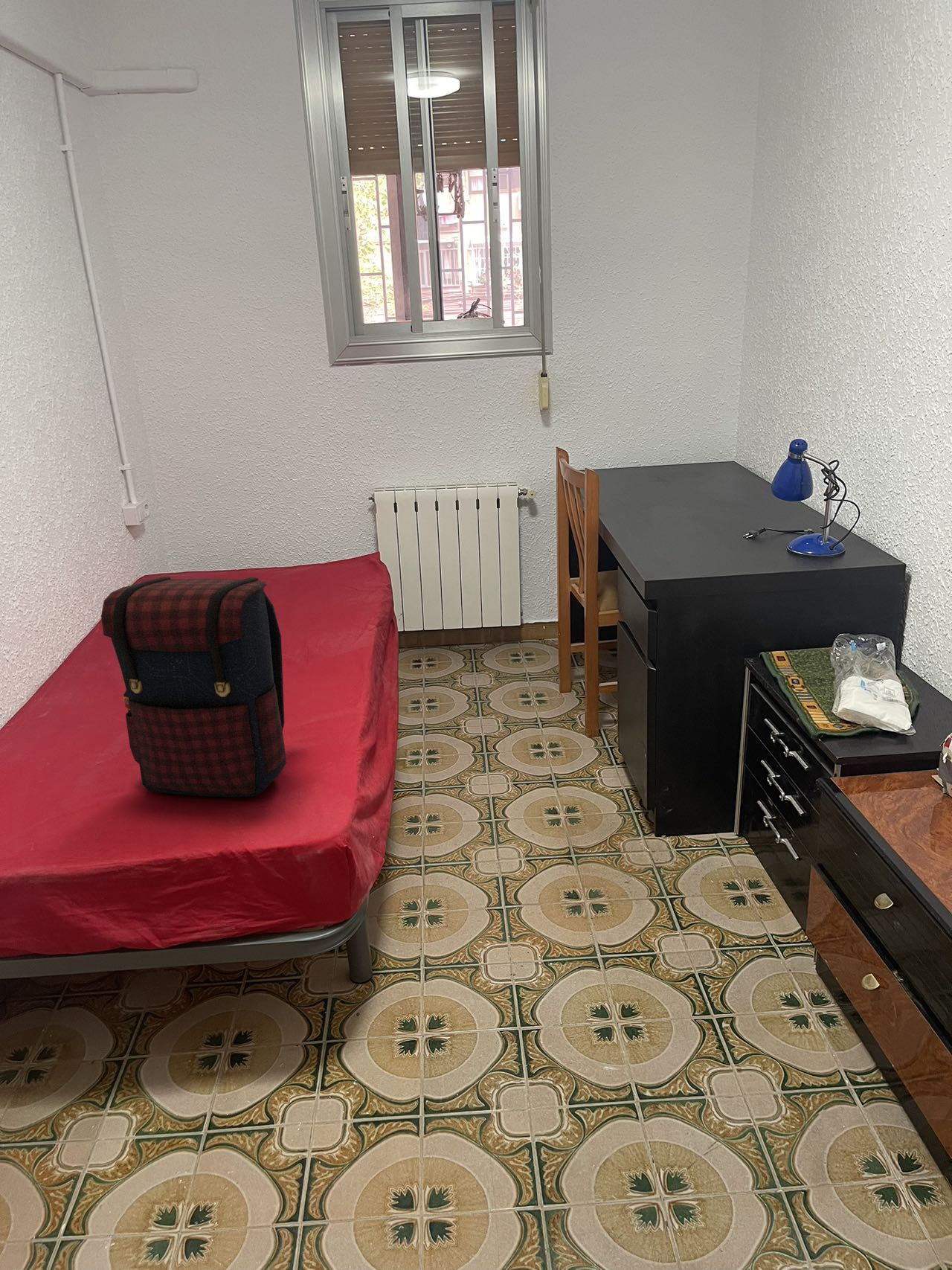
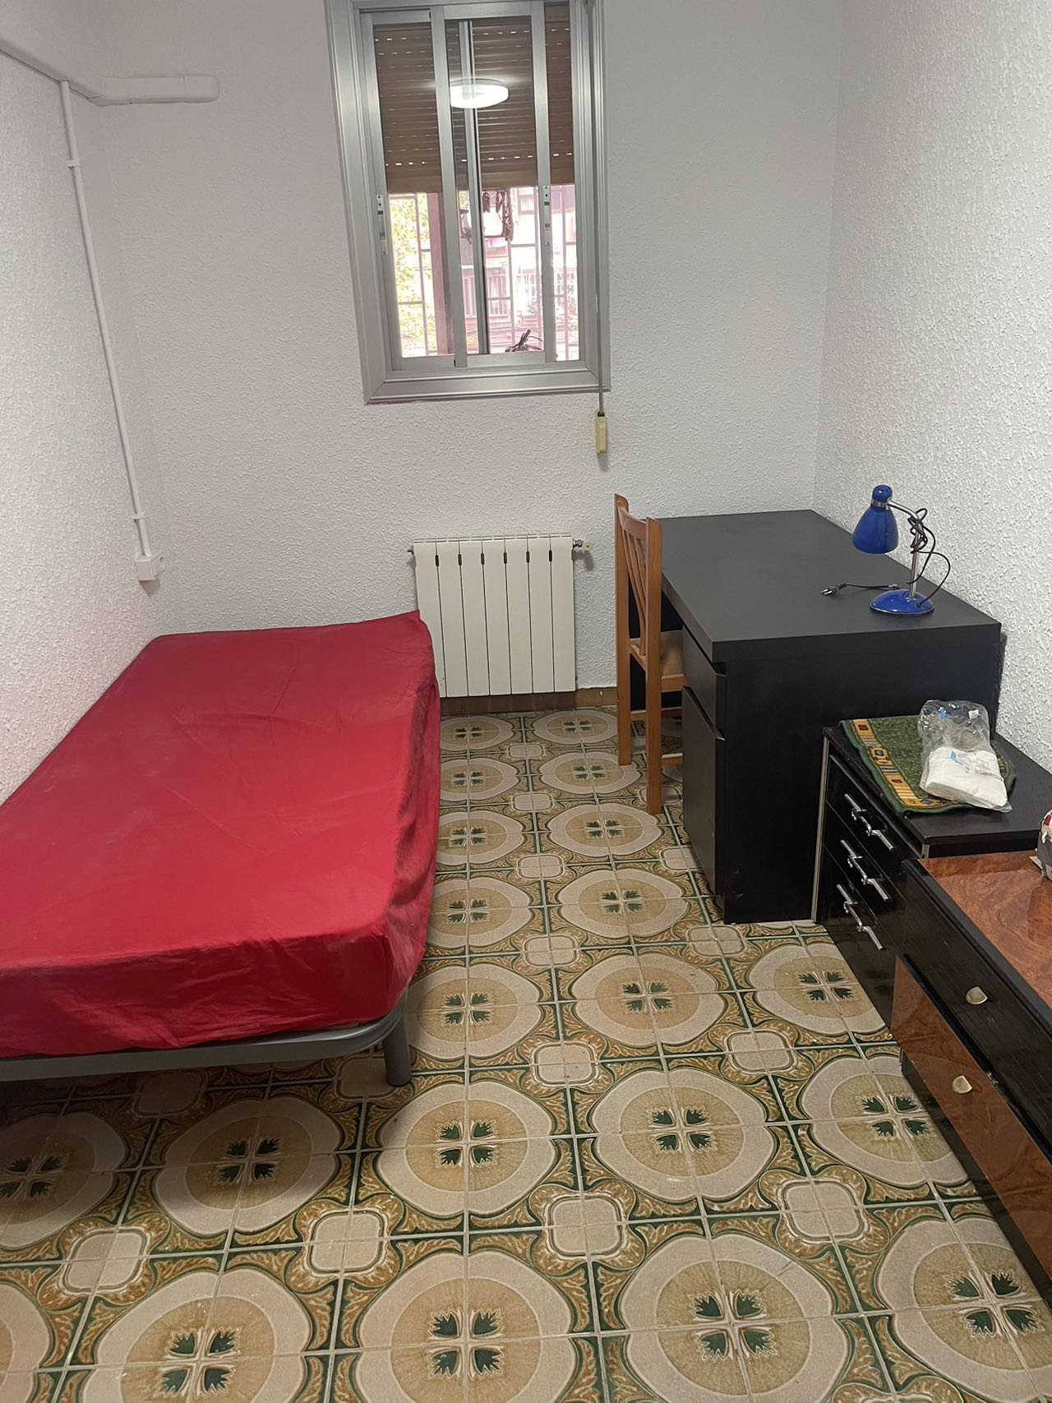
- satchel [100,577,287,798]
